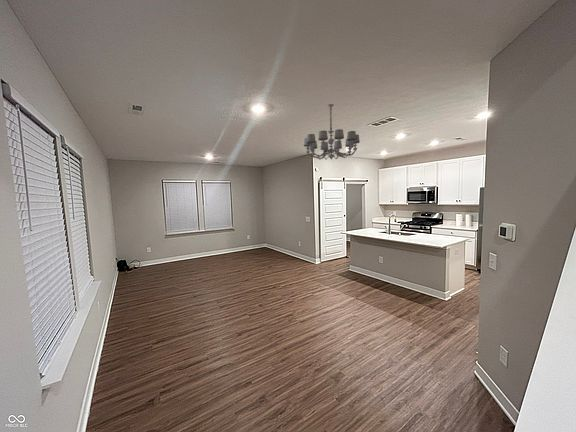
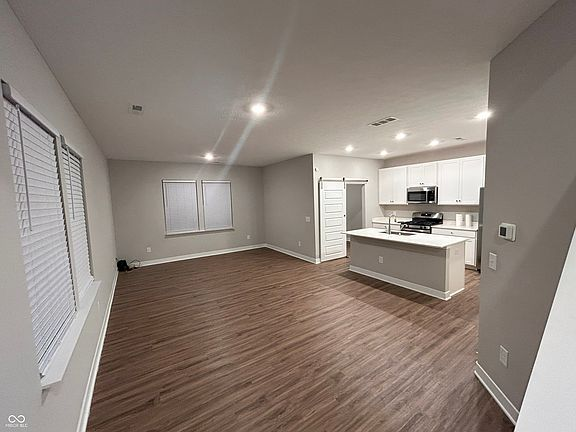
- chandelier [303,103,361,161]
